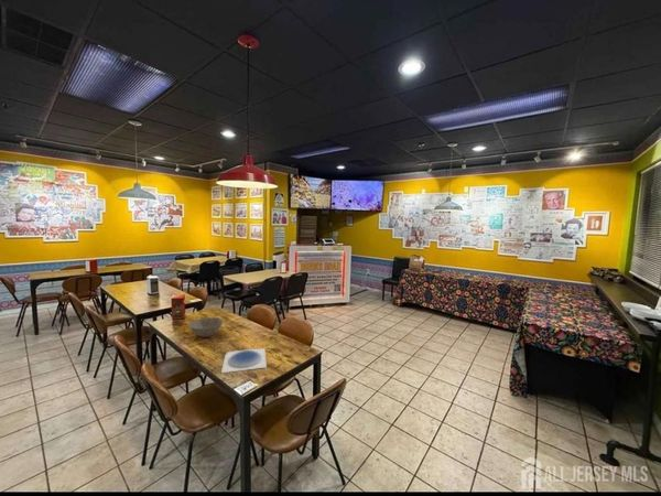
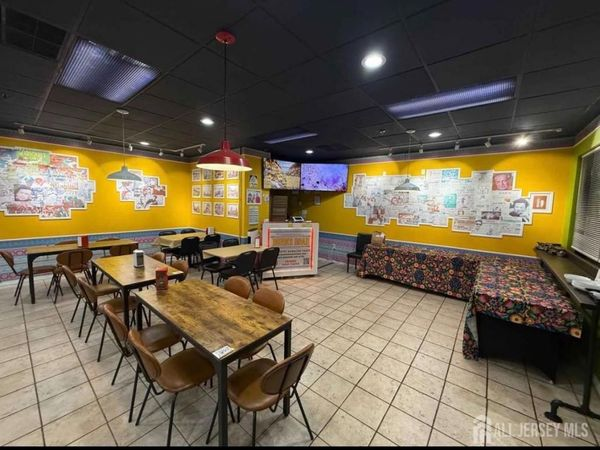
- bowl [187,316,224,338]
- plate [220,347,268,374]
